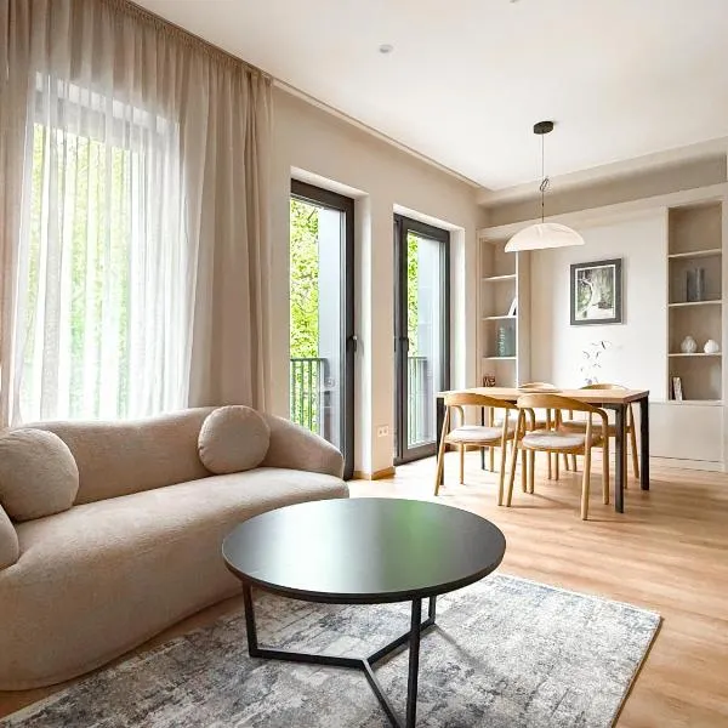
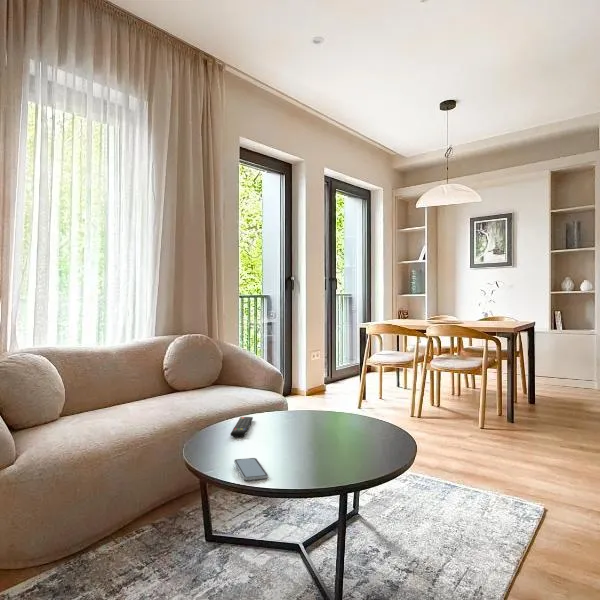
+ smartphone [233,457,269,481]
+ remote control [230,416,254,438]
